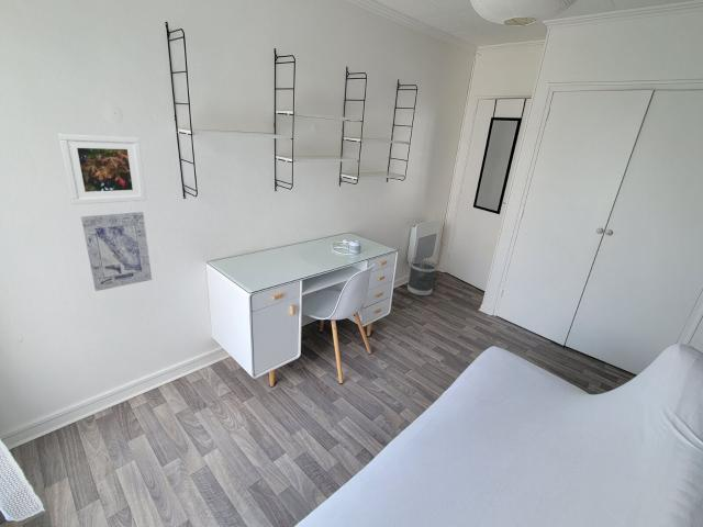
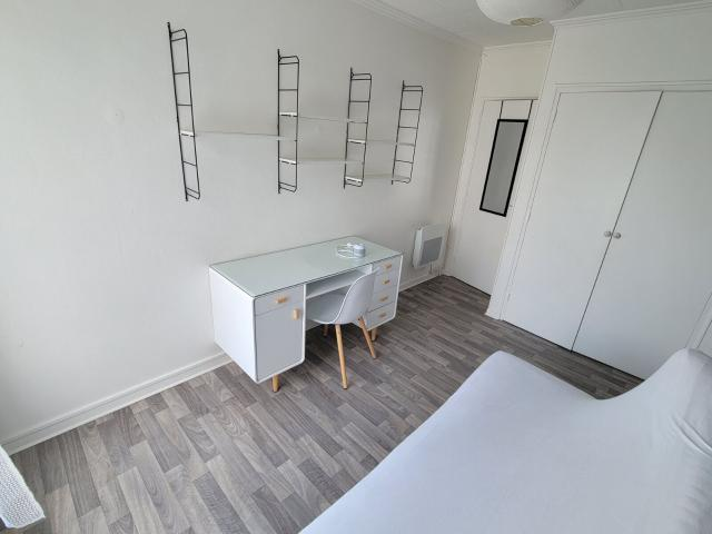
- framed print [57,133,147,205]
- wall art [80,211,153,292]
- wastebasket [406,259,437,298]
